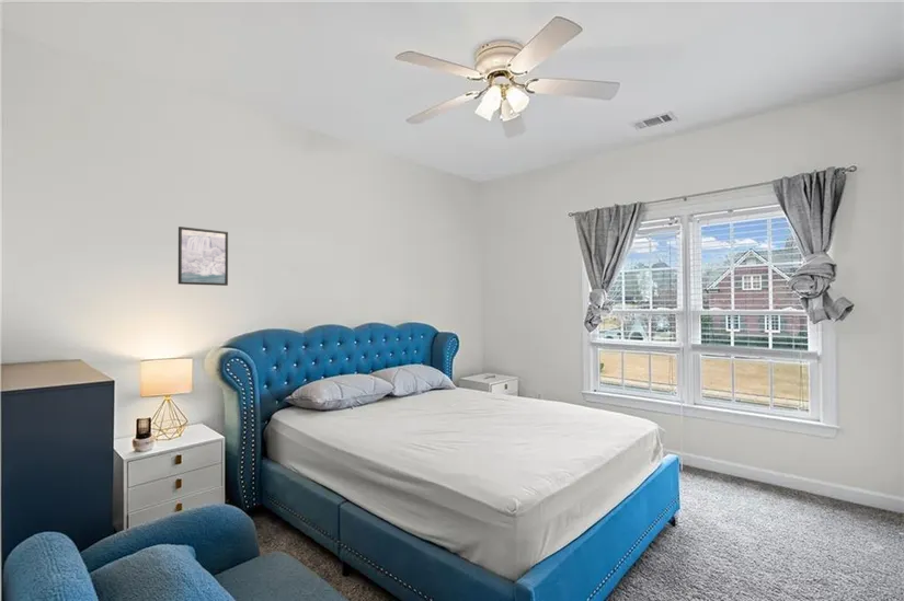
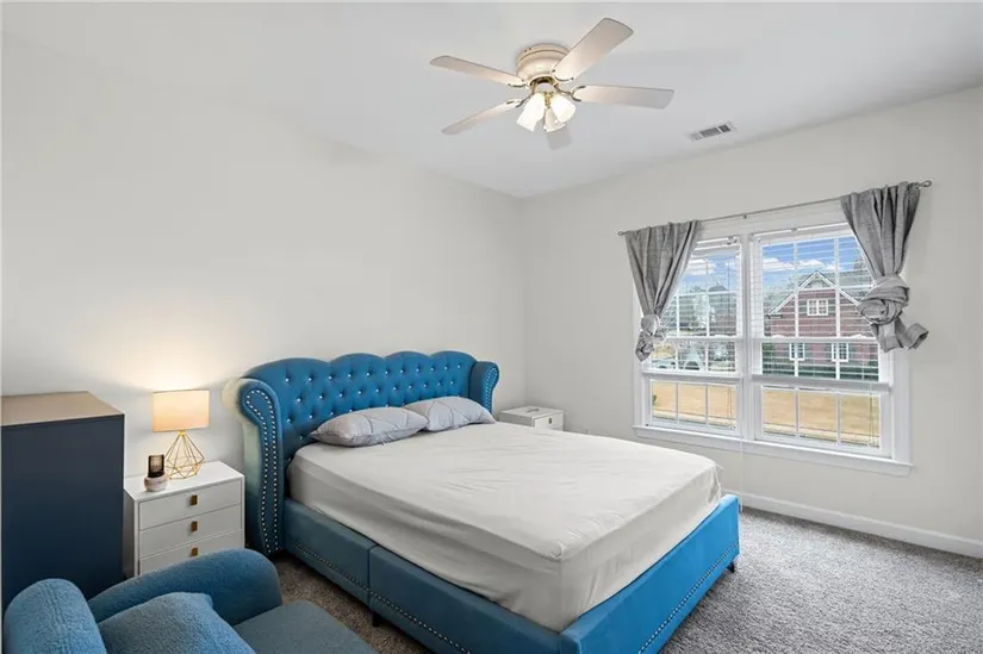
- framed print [178,226,229,287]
